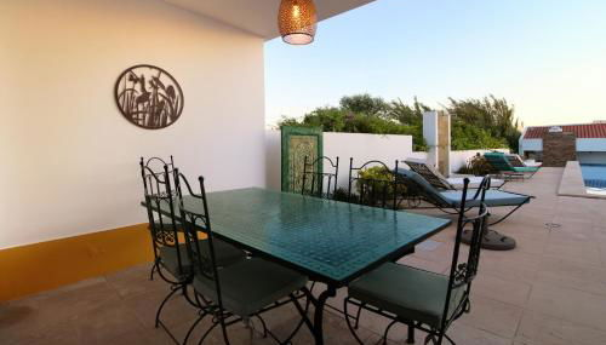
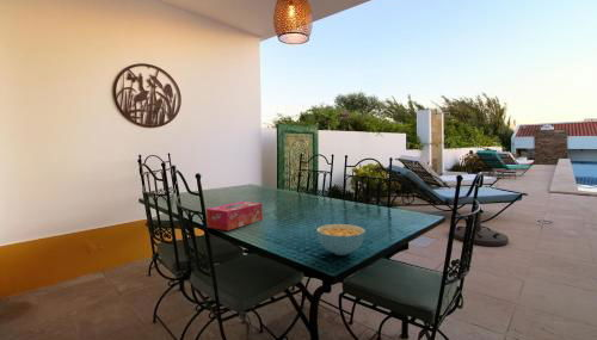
+ tissue box [205,200,263,231]
+ cereal bowl [315,223,367,256]
